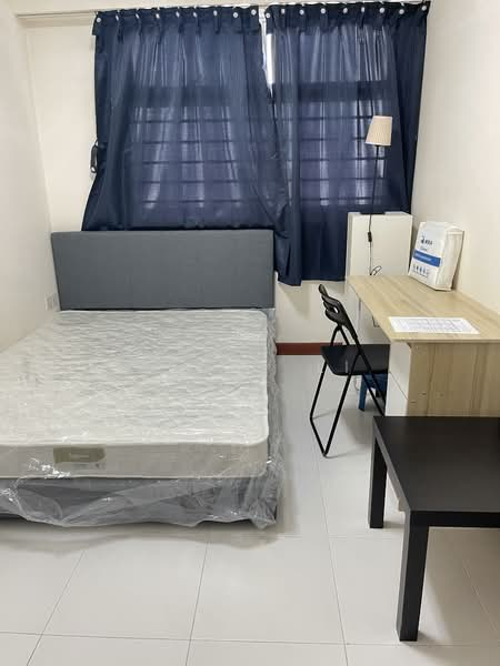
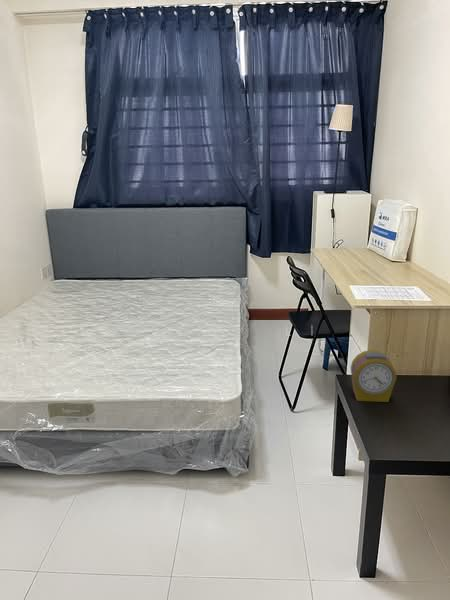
+ alarm clock [350,349,397,403]
